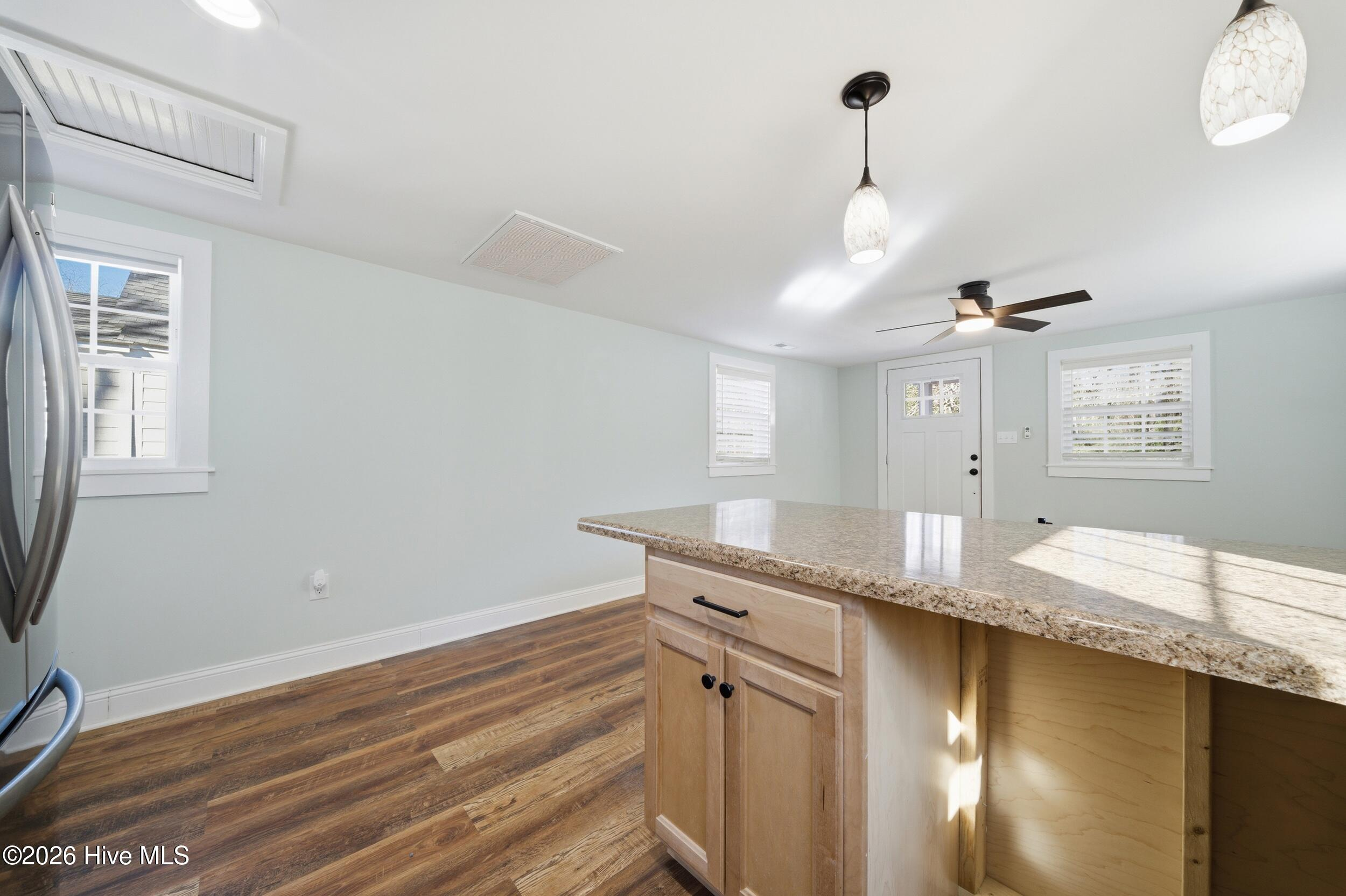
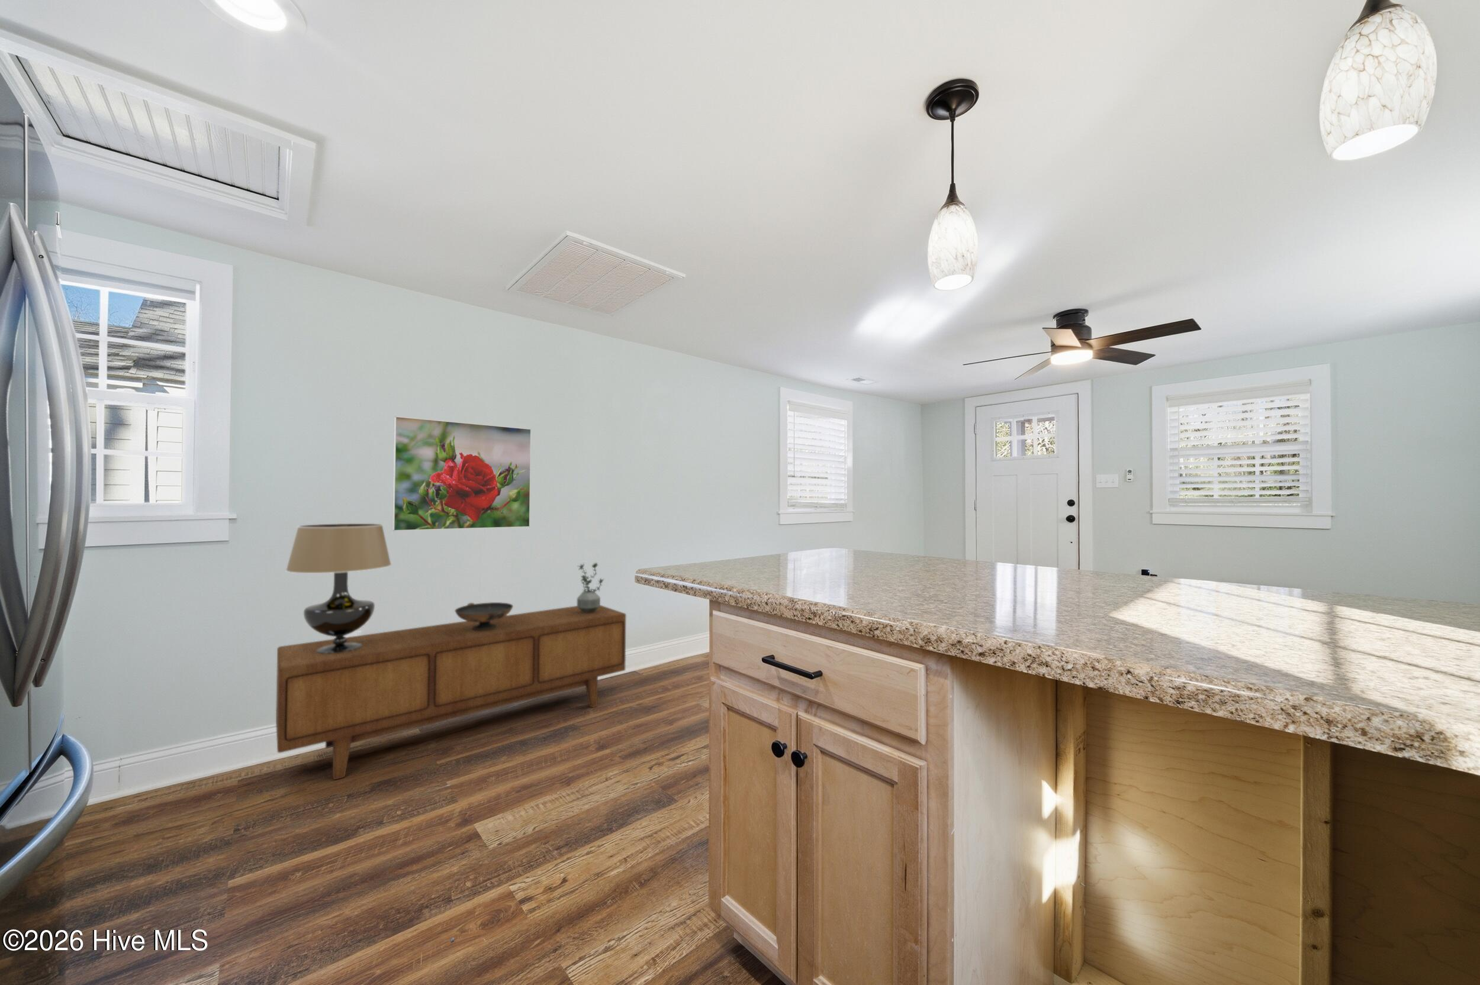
+ decorative bowl [454,601,513,631]
+ table lamp [285,523,391,654]
+ sideboard [275,605,627,781]
+ potted plant [576,562,605,613]
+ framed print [391,416,531,531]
